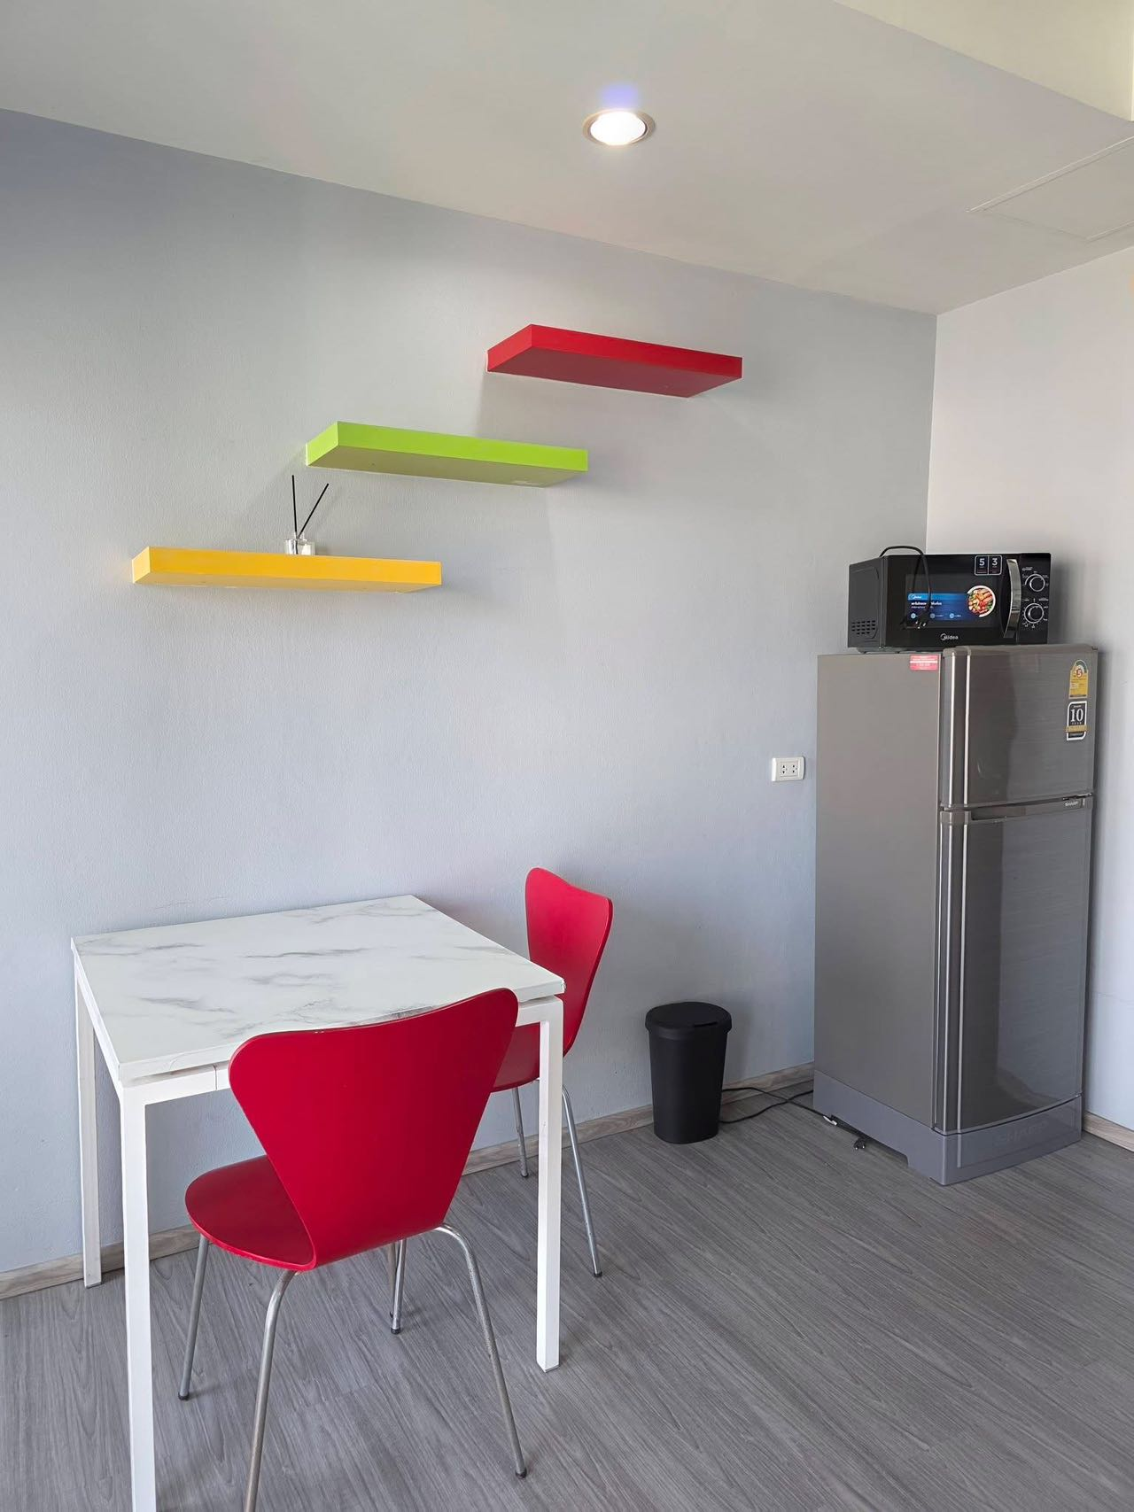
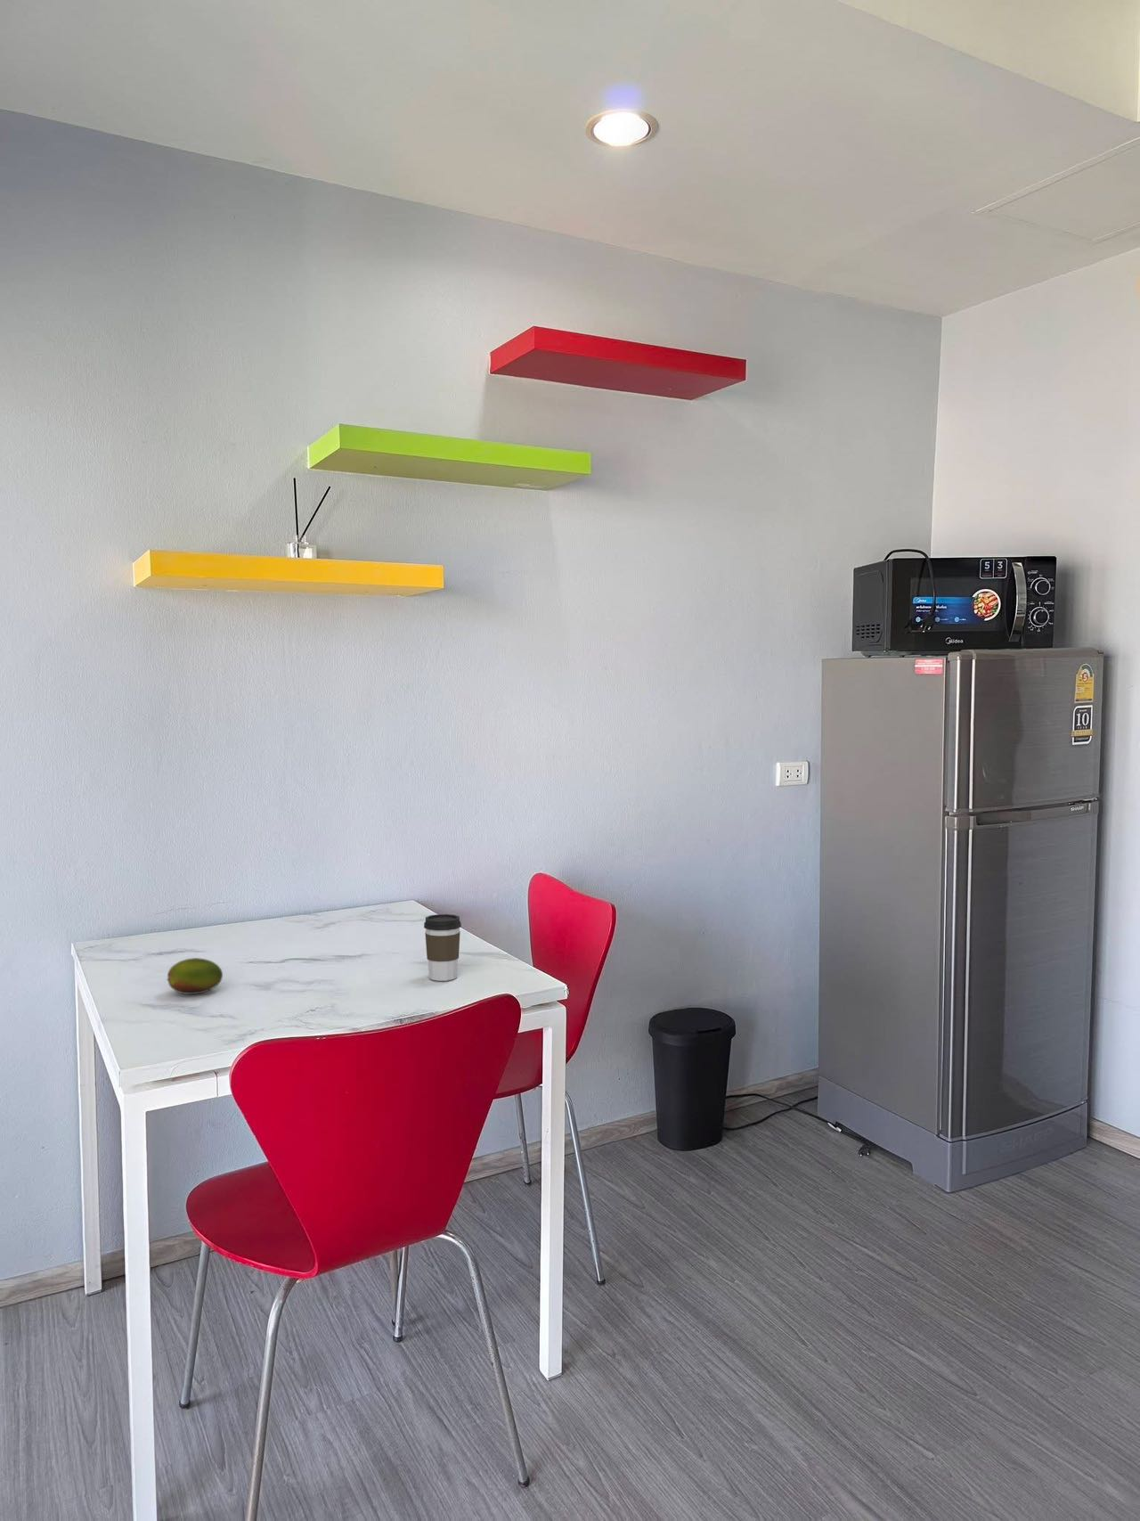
+ fruit [166,957,224,995]
+ coffee cup [423,914,462,982]
